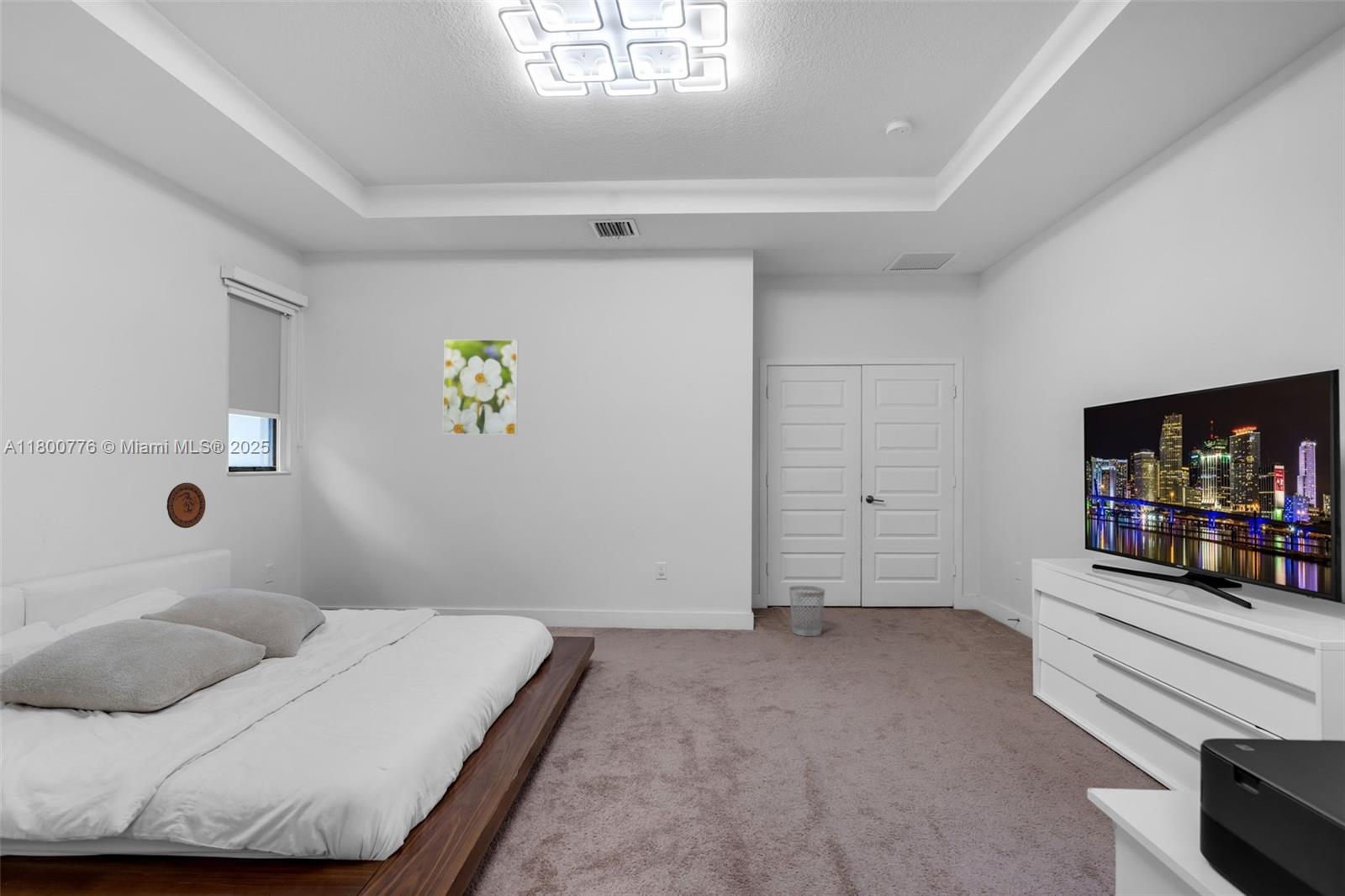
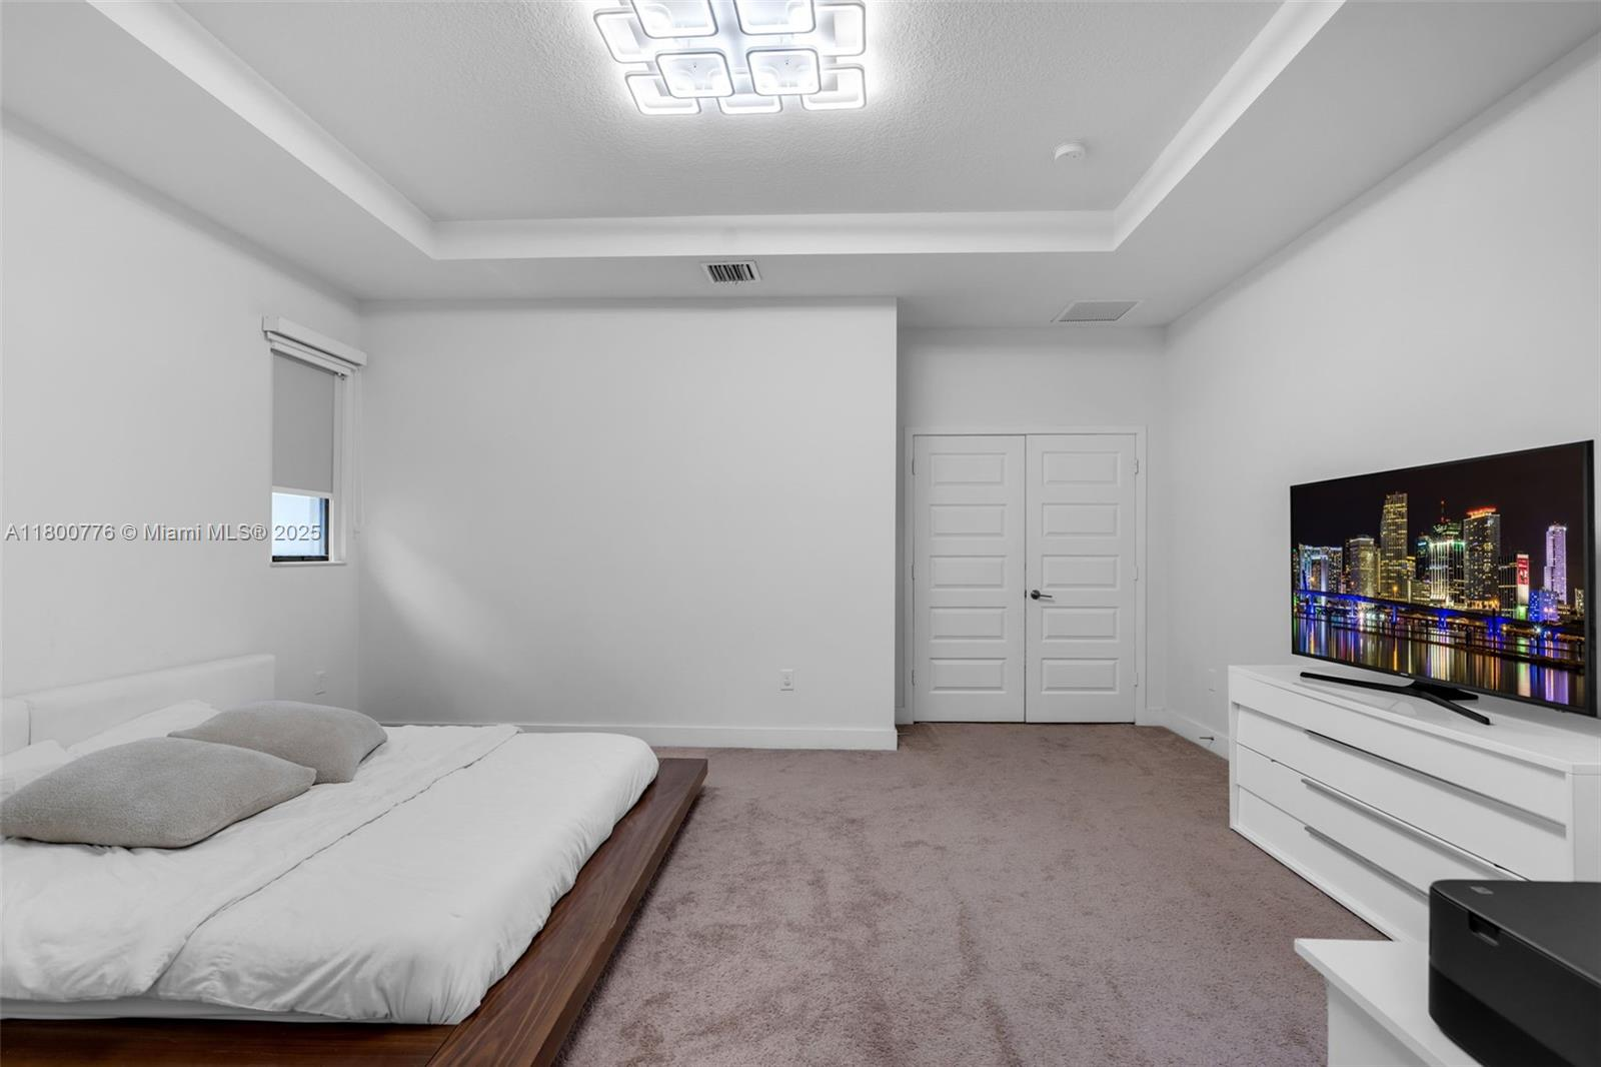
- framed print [441,339,520,435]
- wastebasket [789,585,825,637]
- decorative plate [166,482,207,529]
